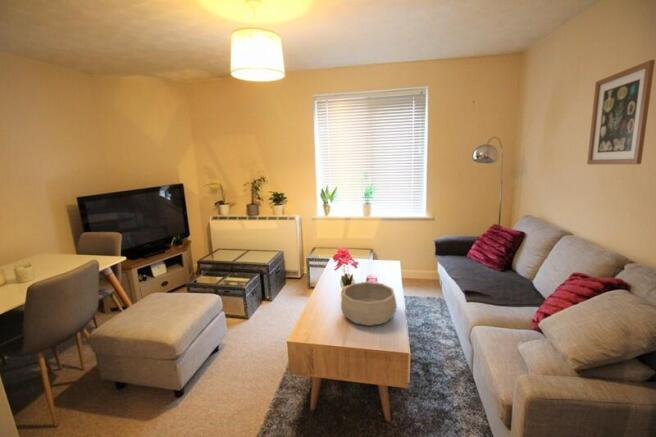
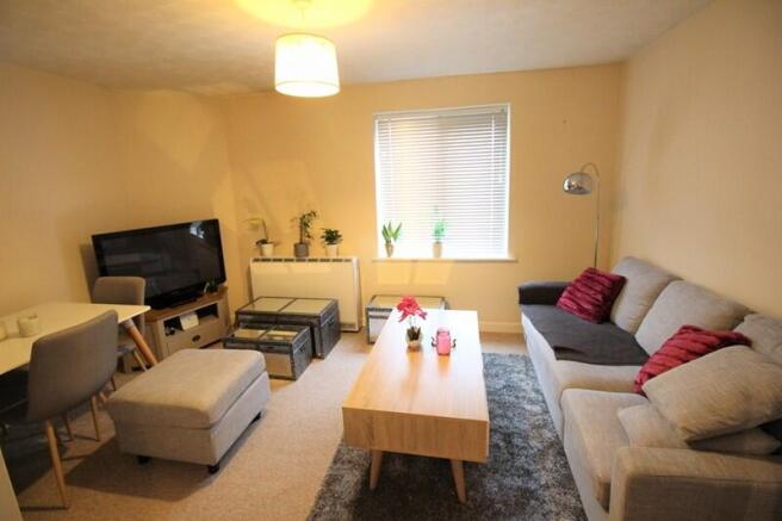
- wall art [586,59,656,165]
- decorative bowl [340,281,398,327]
